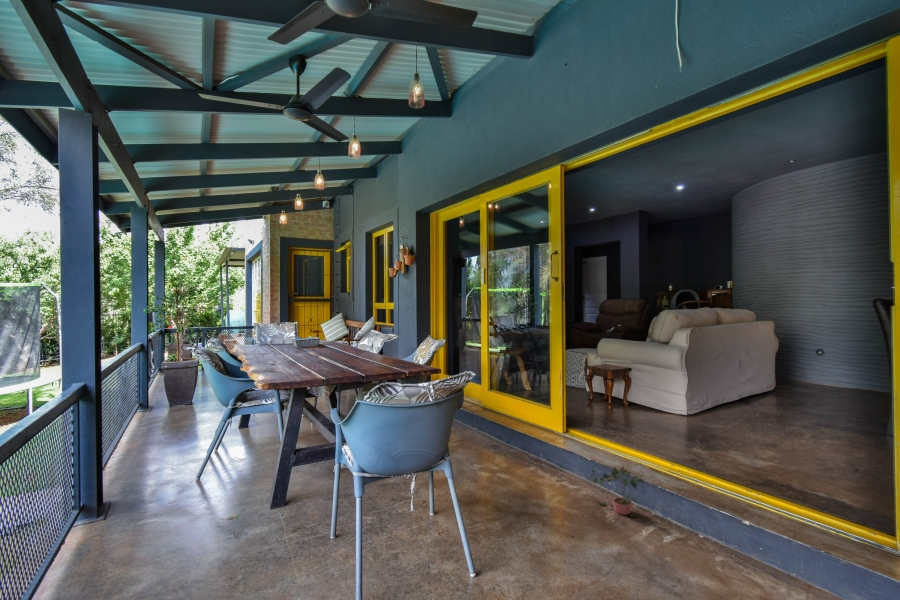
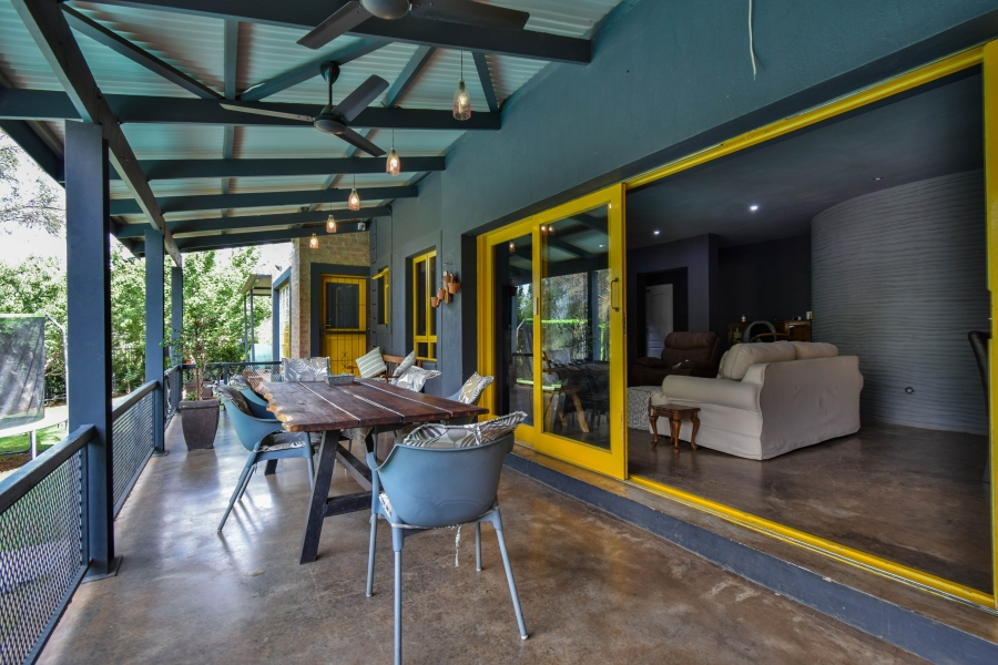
- potted plant [589,466,645,518]
